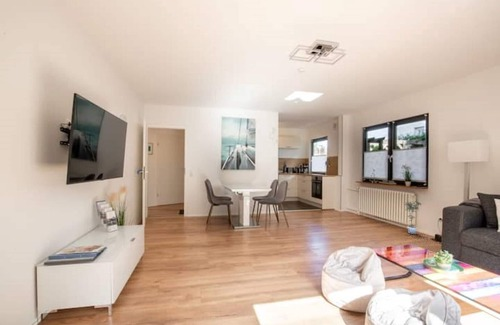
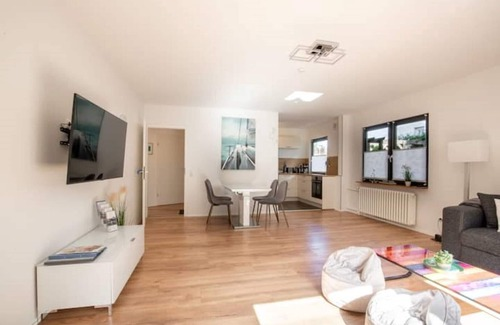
- potted plant [403,198,422,235]
